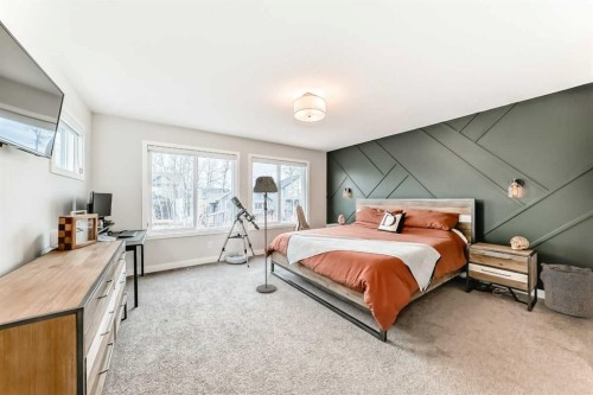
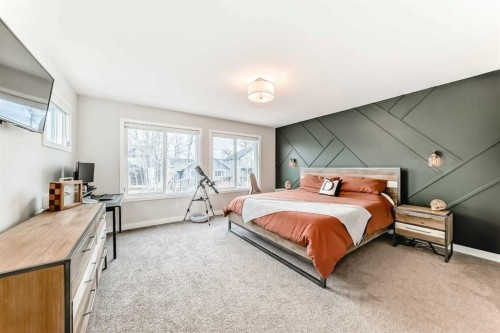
- laundry hamper [538,262,593,319]
- floor lamp [251,176,279,294]
